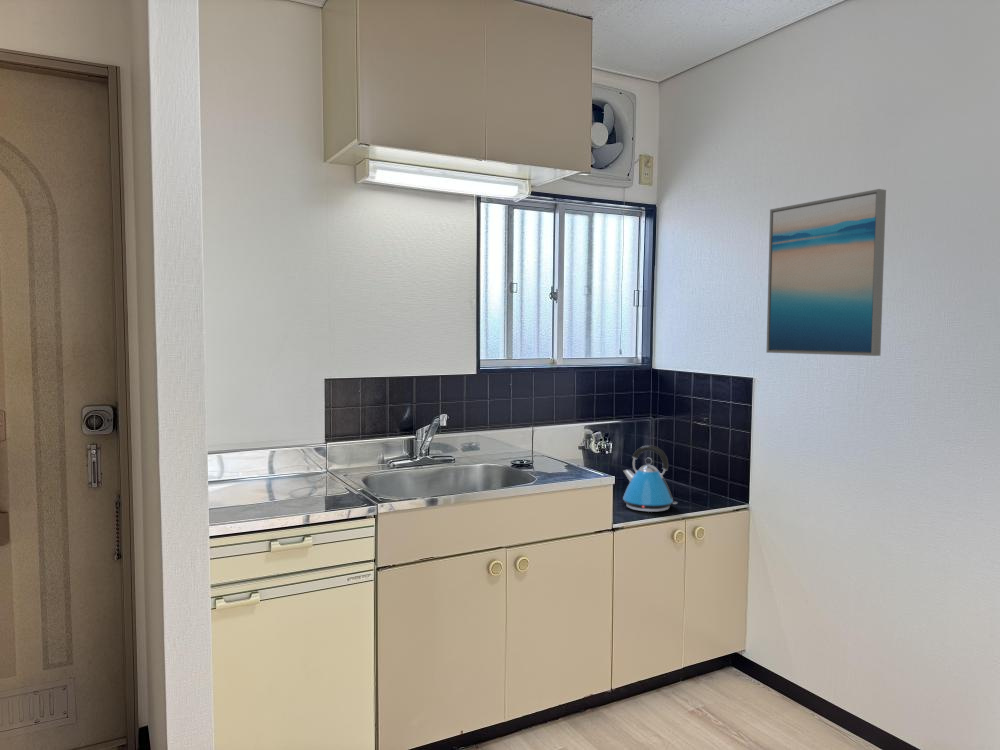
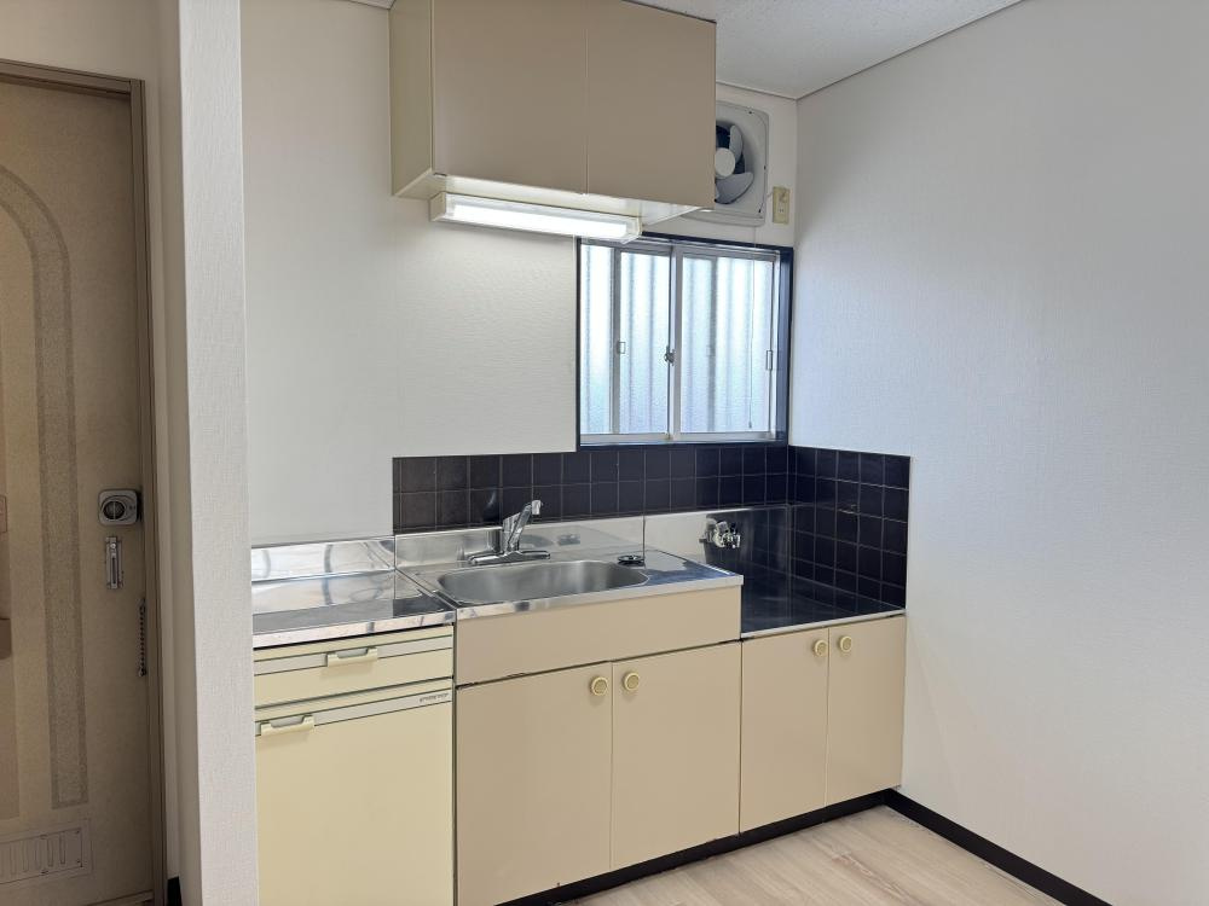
- wall art [765,188,887,357]
- kettle [622,444,678,513]
